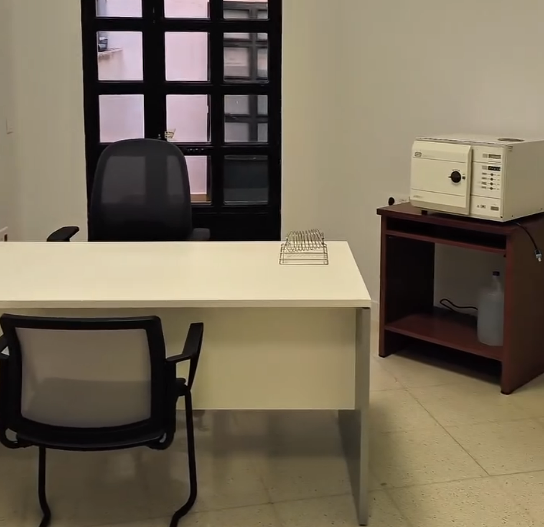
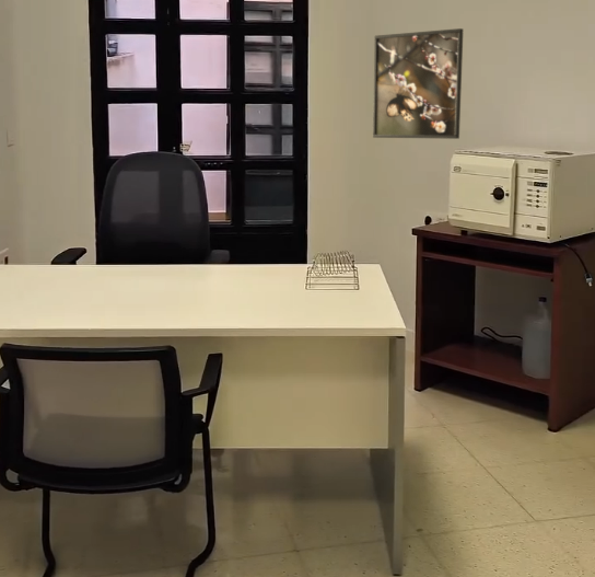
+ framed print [372,27,465,140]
